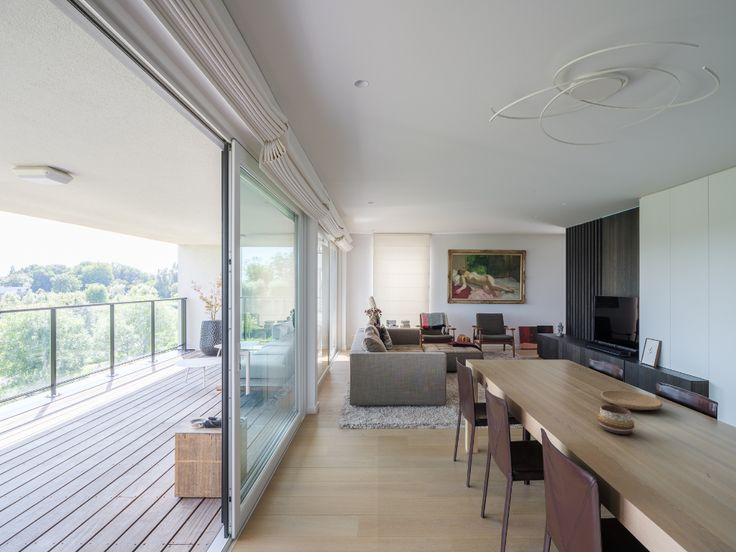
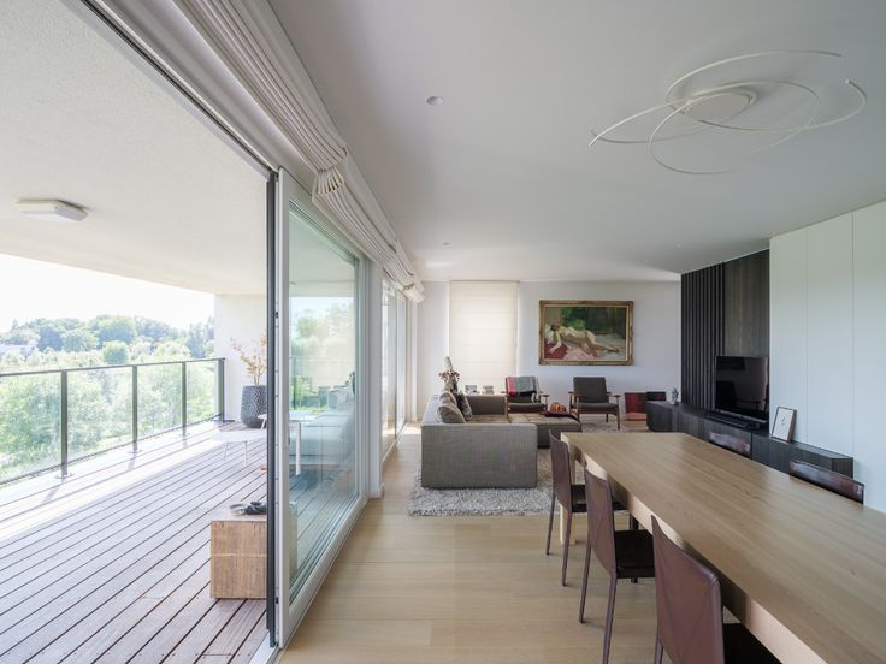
- decorative bowl [597,404,635,435]
- plate [600,389,664,411]
